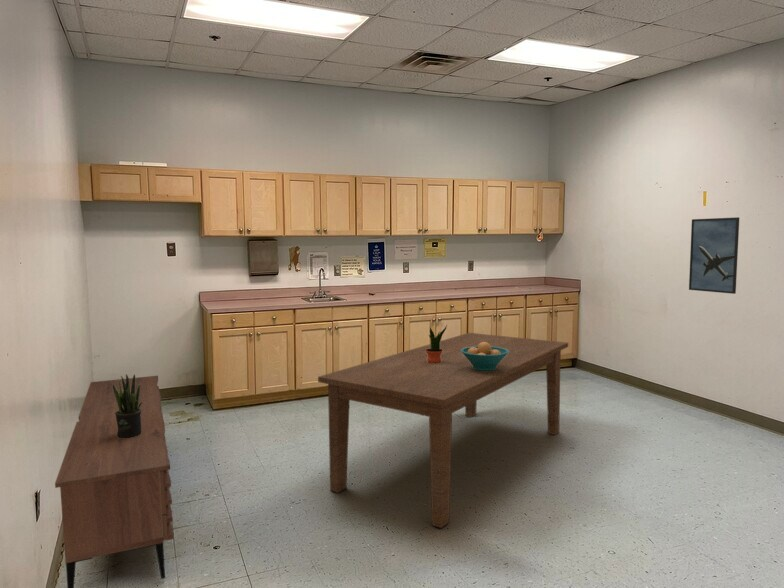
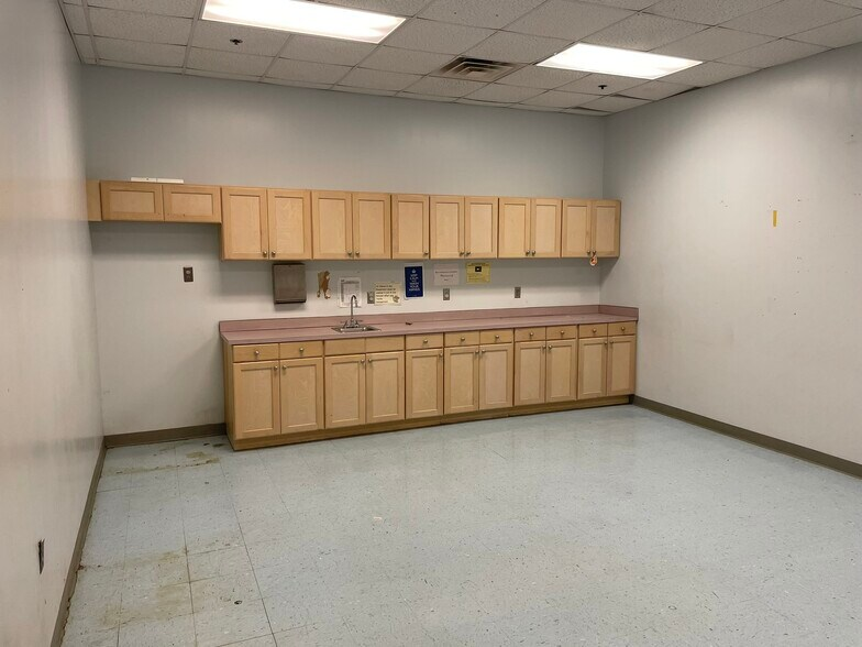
- potted plant [113,373,143,438]
- dining table [317,332,569,529]
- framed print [688,216,740,295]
- sideboard [54,375,175,588]
- potted plant [426,324,448,364]
- fruit bowl [461,342,509,371]
